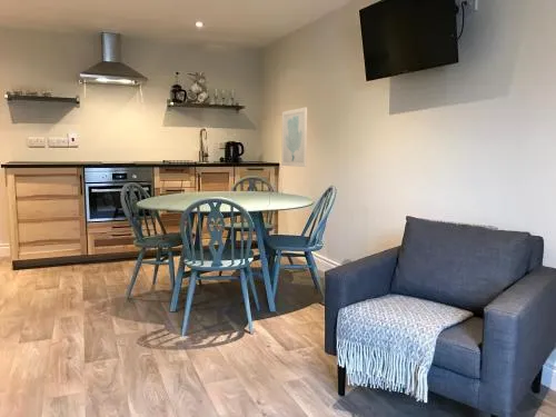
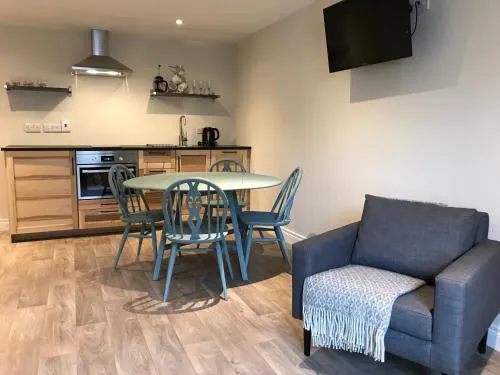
- wall art [280,106,308,168]
